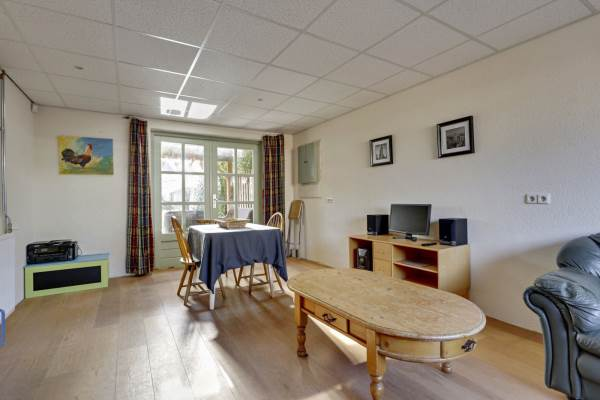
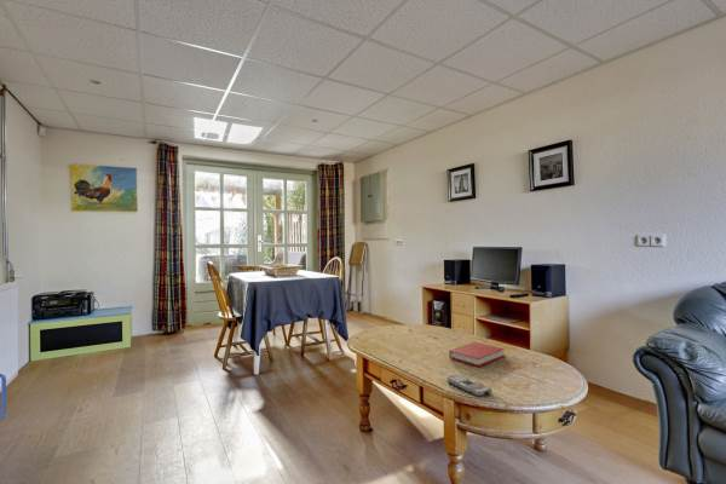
+ book [448,341,506,368]
+ remote control [446,374,492,398]
